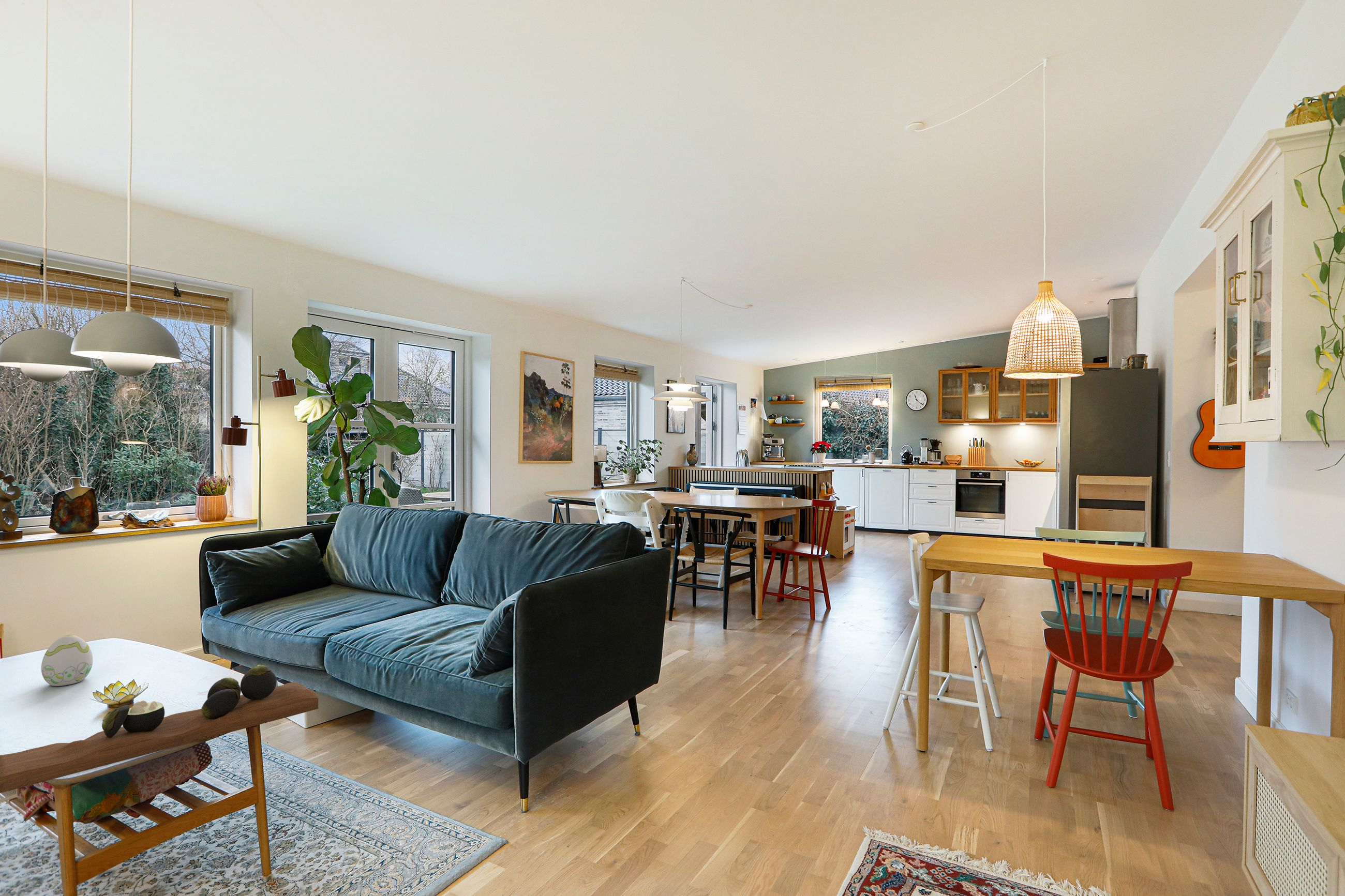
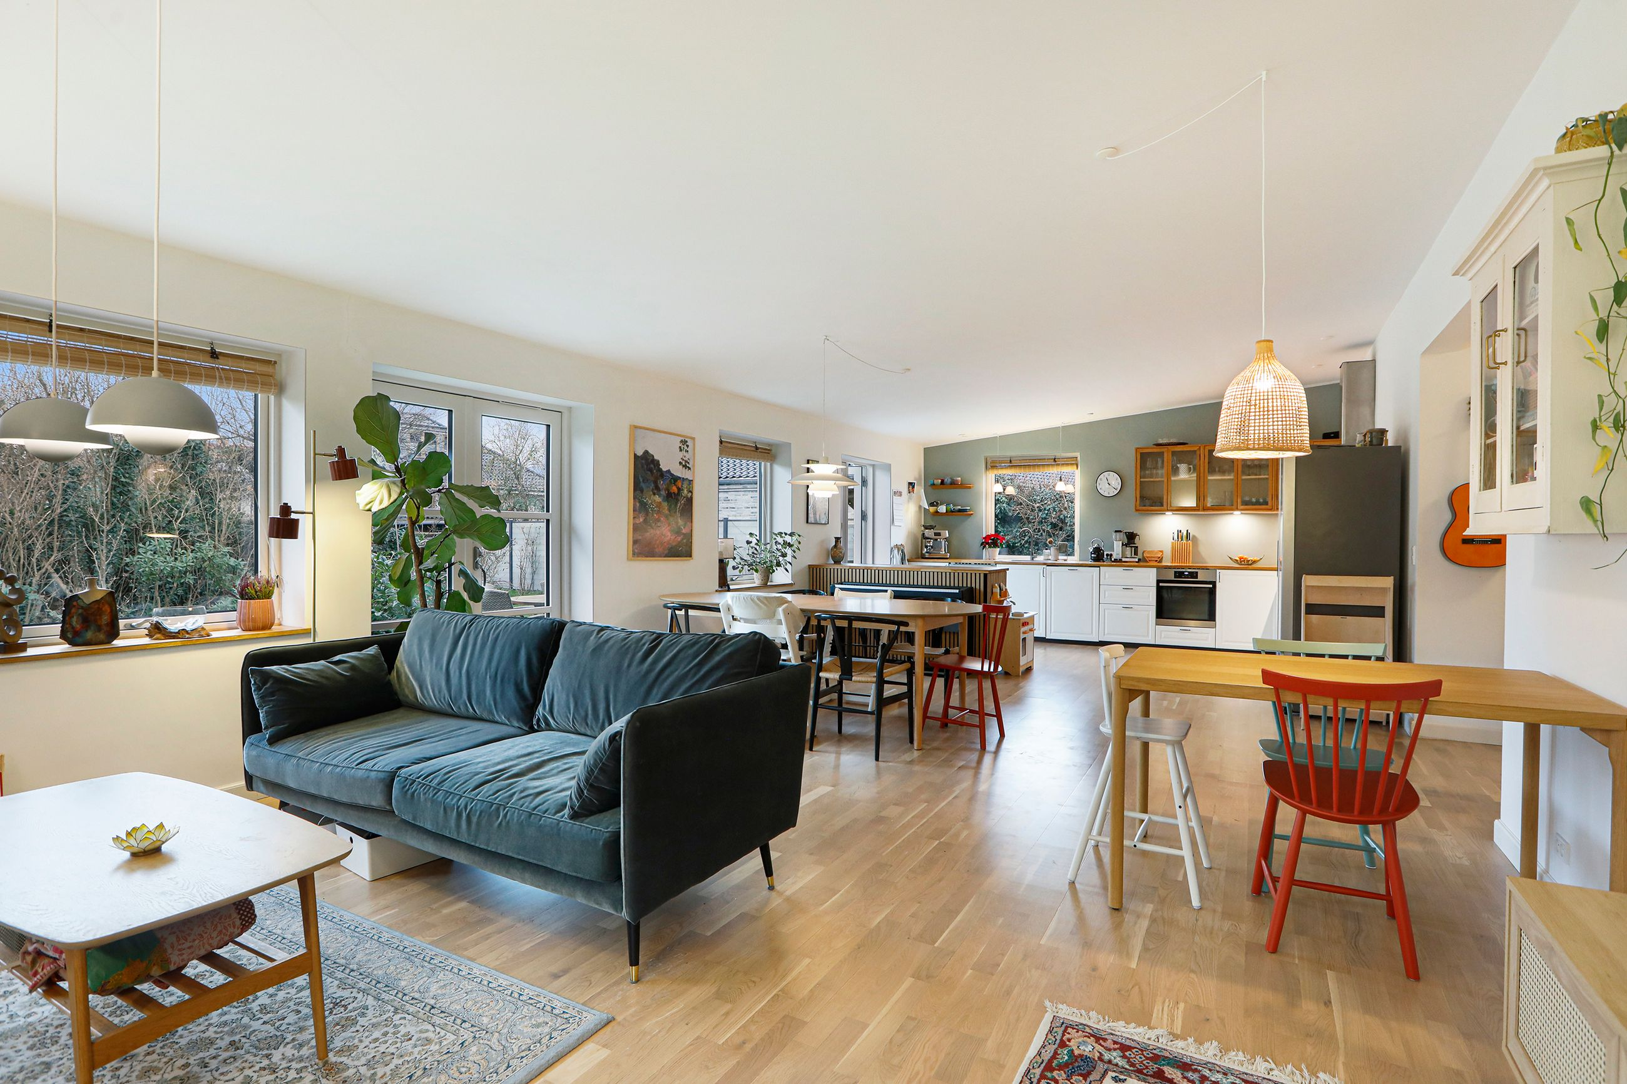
- decorative tray [0,664,319,794]
- decorative egg [41,634,94,687]
